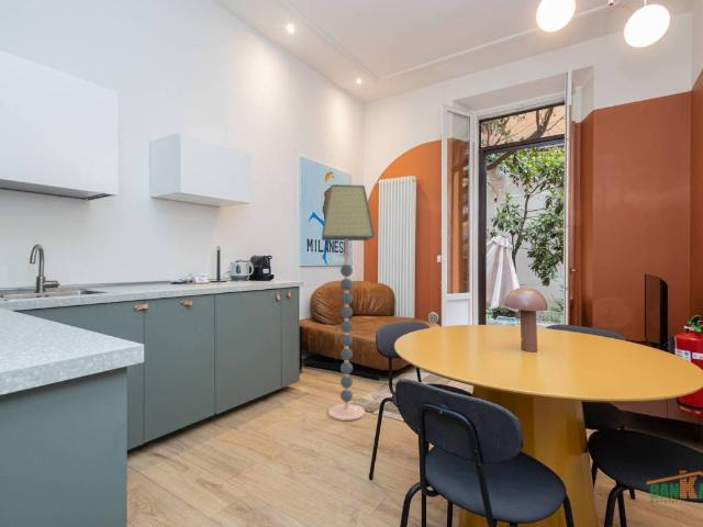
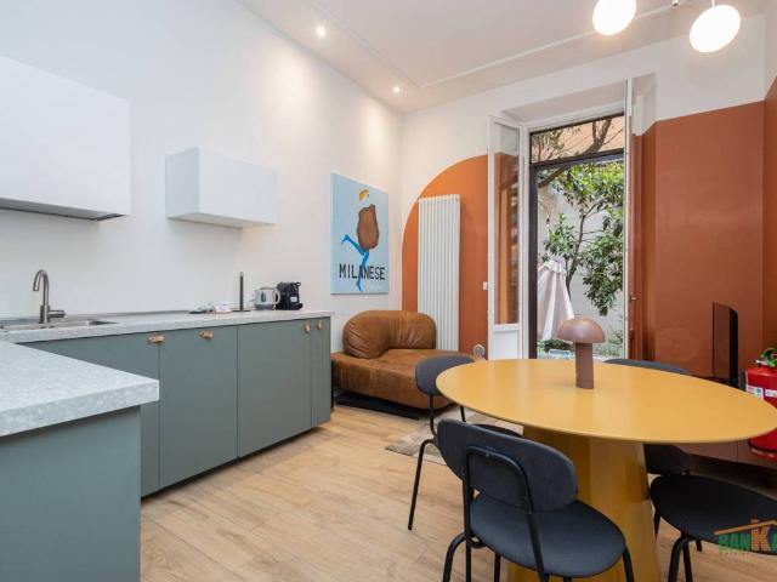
- floor lamp [321,183,376,422]
